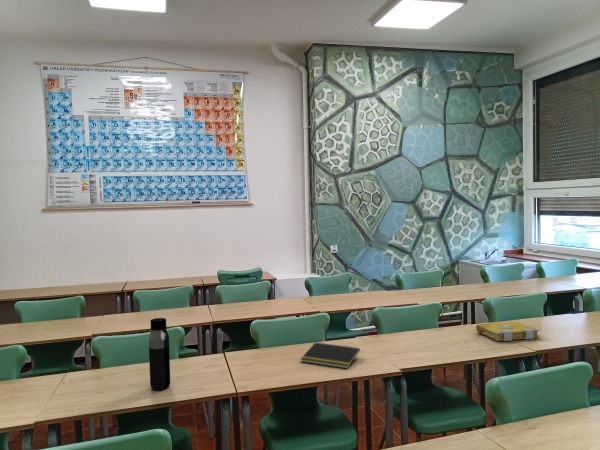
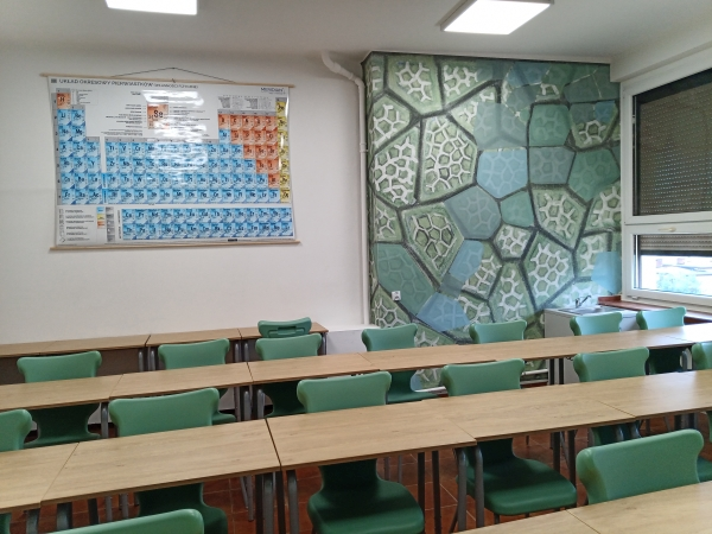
- spell book [473,321,541,342]
- notepad [300,342,361,369]
- water bottle [148,317,171,392]
